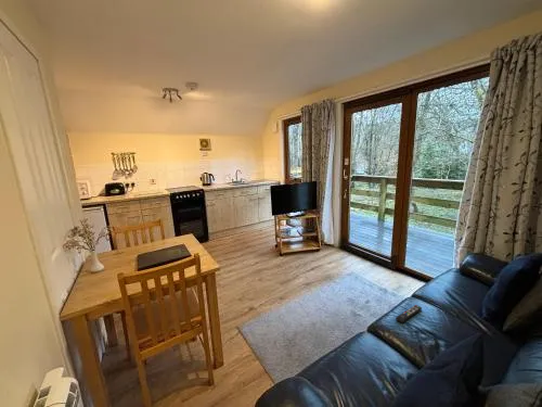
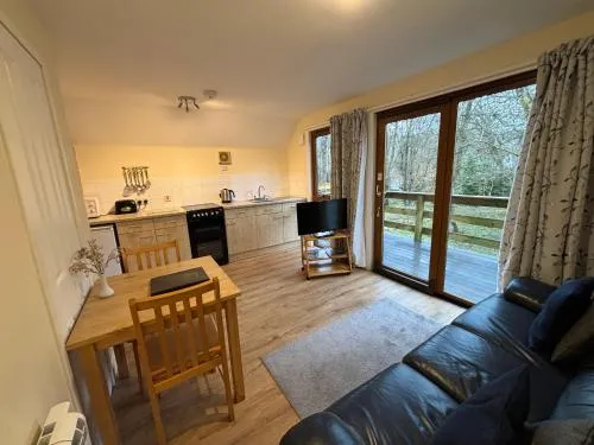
- remote control [395,304,423,325]
